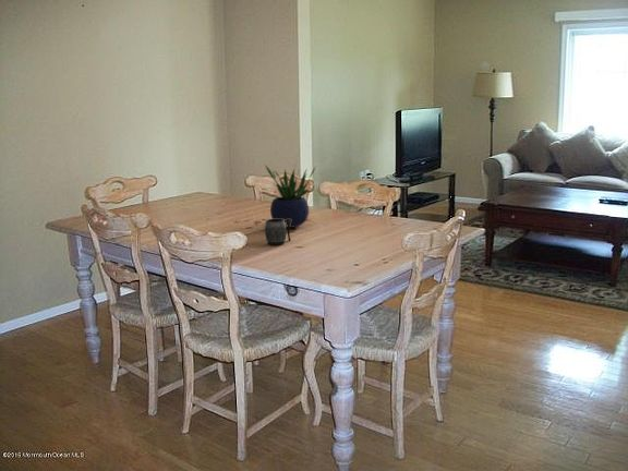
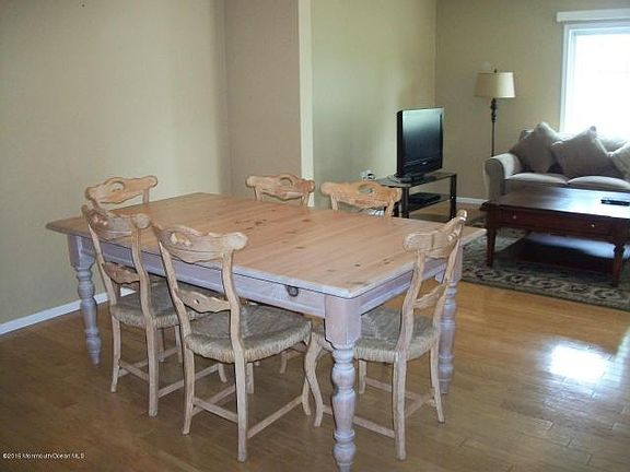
- mug [264,218,292,246]
- potted plant [264,164,317,229]
